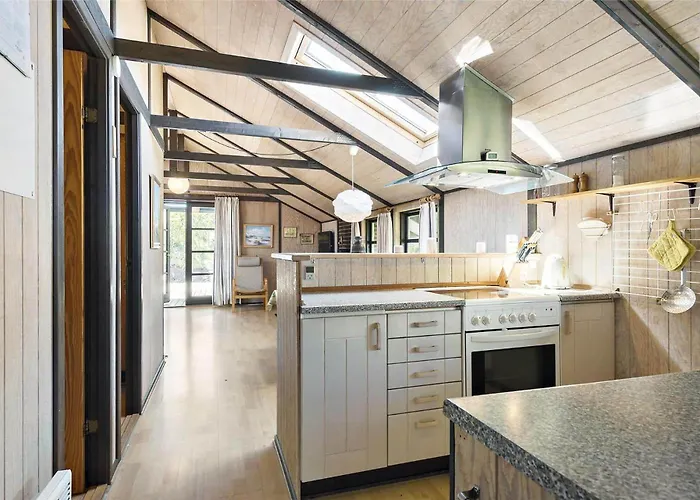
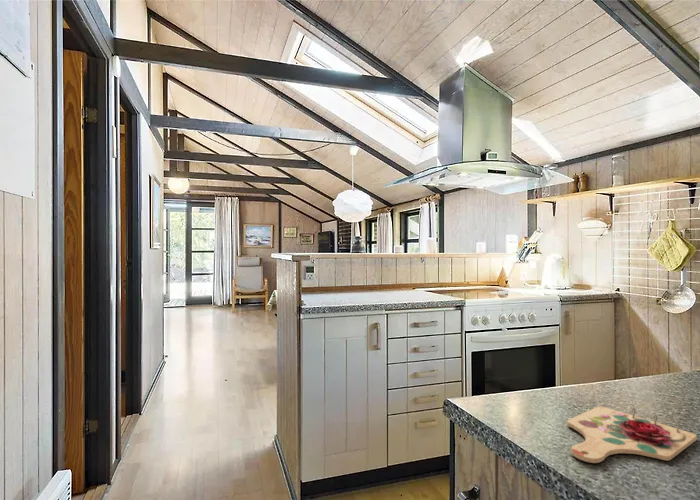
+ cutting board [566,405,698,464]
